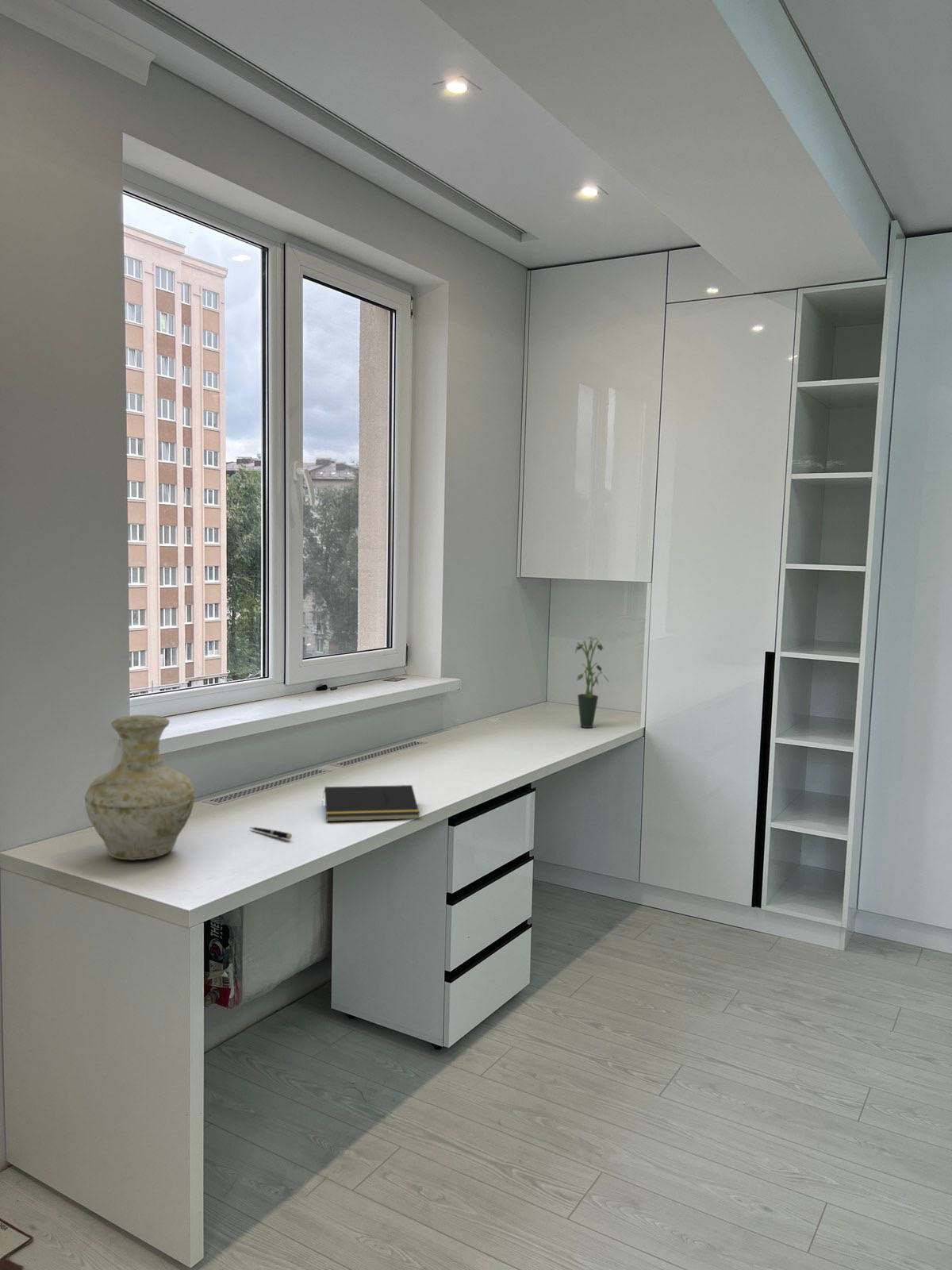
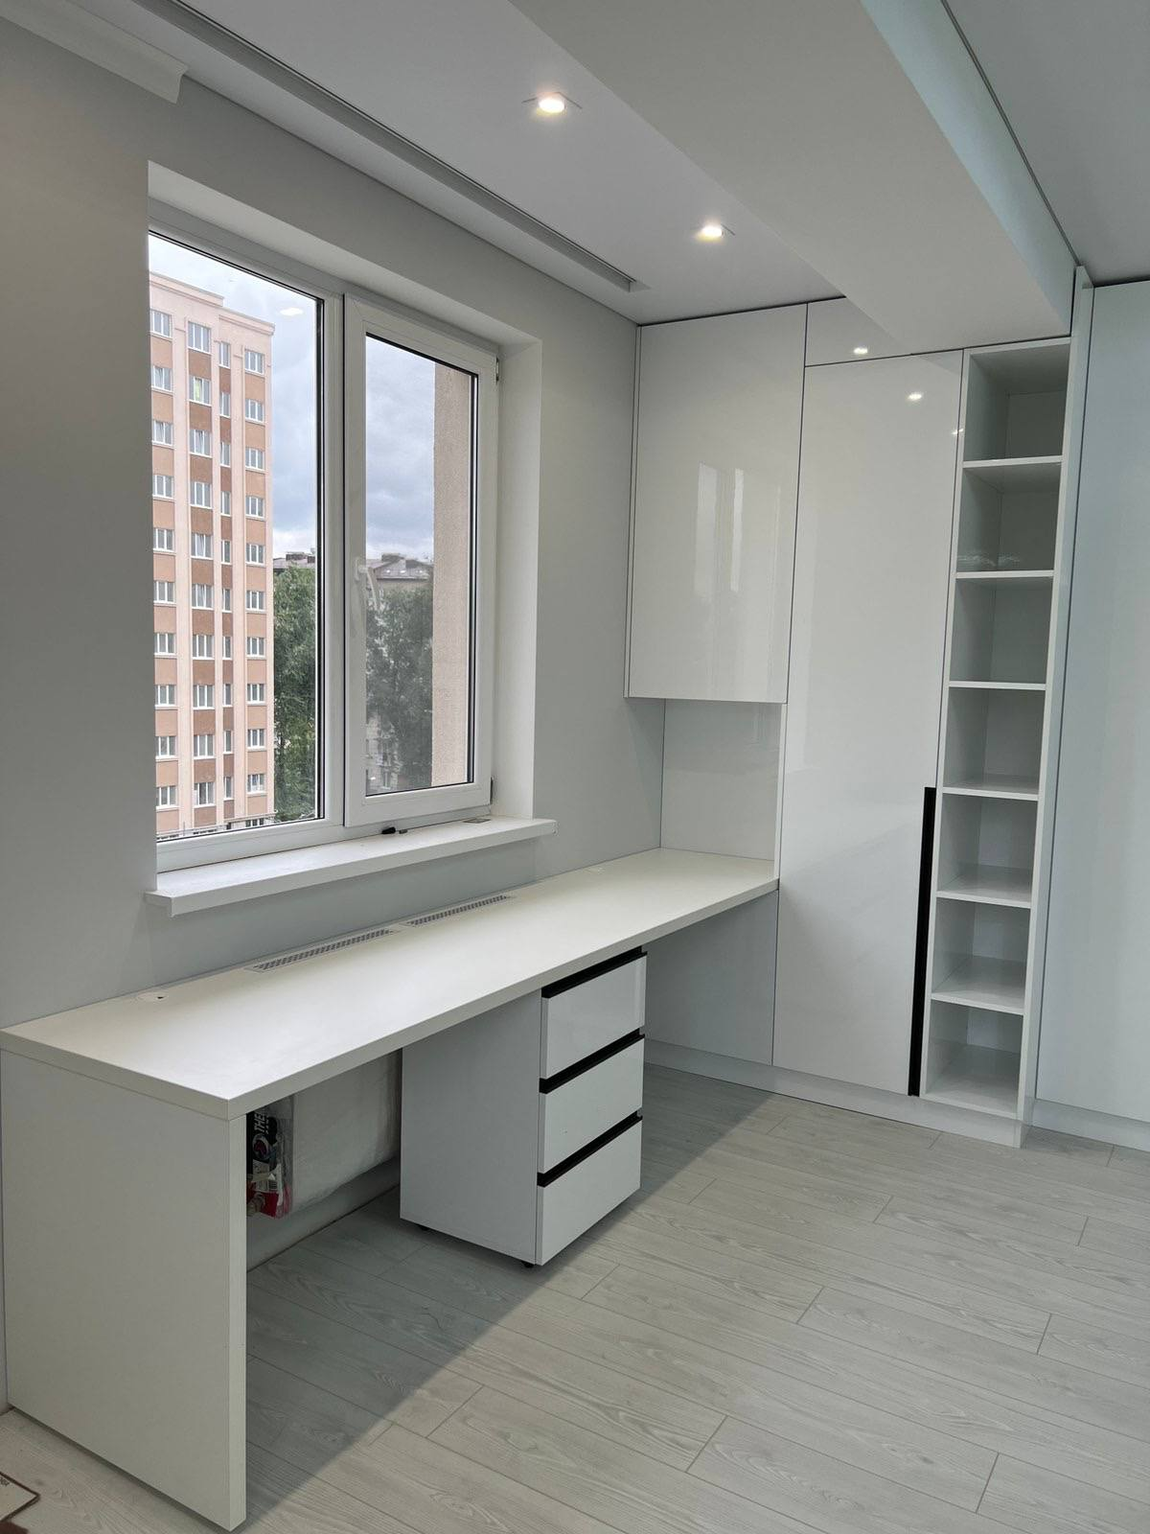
- notepad [321,784,420,822]
- potted plant [574,636,609,729]
- vase [84,714,196,861]
- pen [248,826,293,841]
